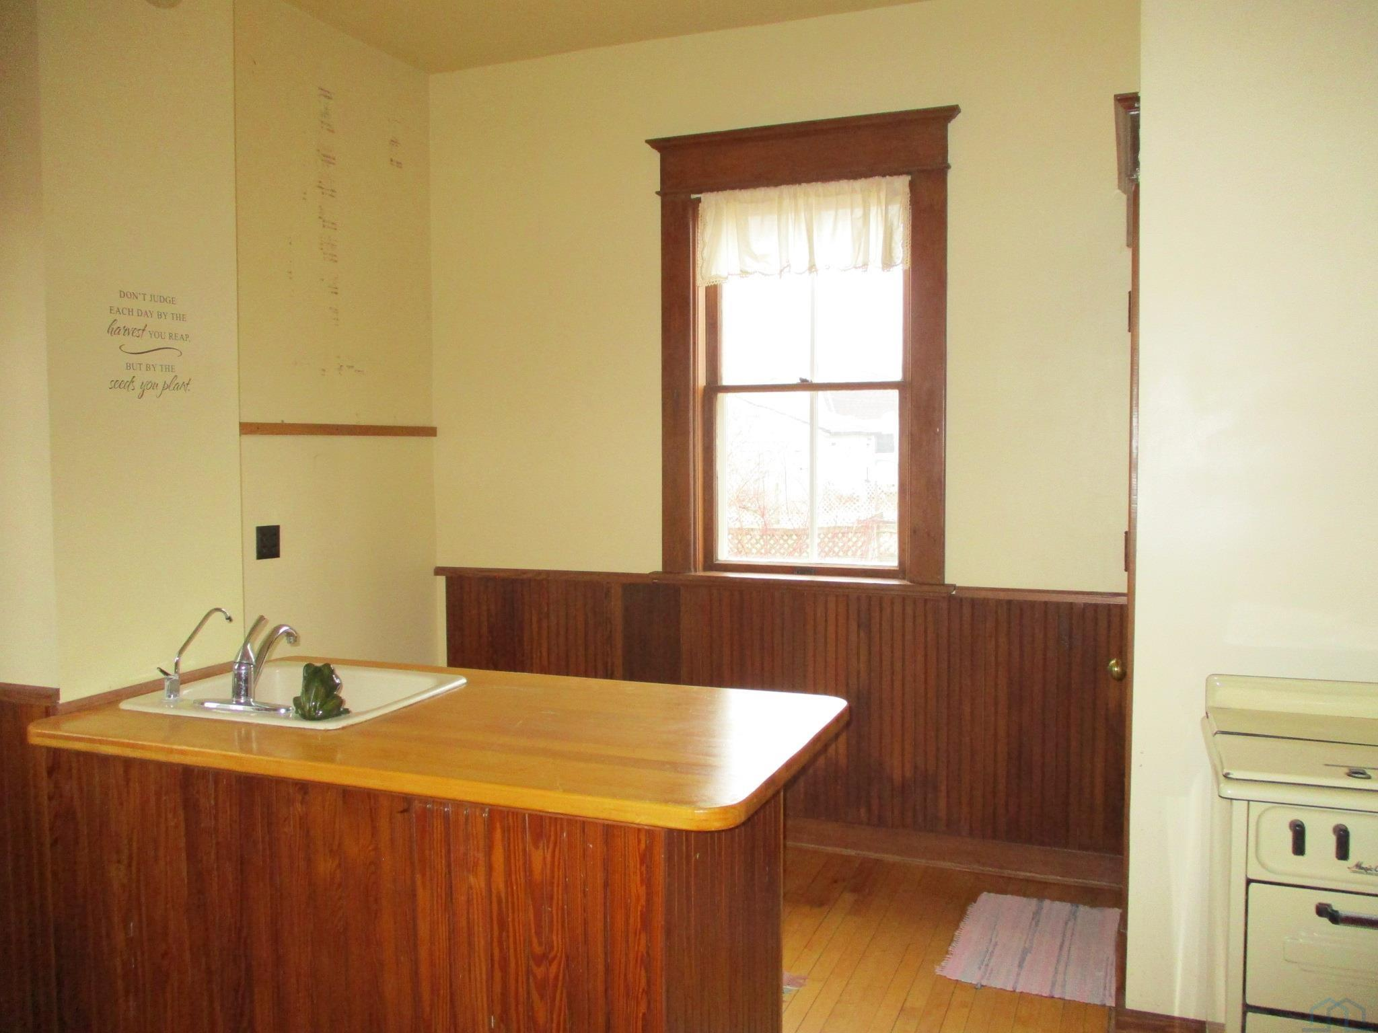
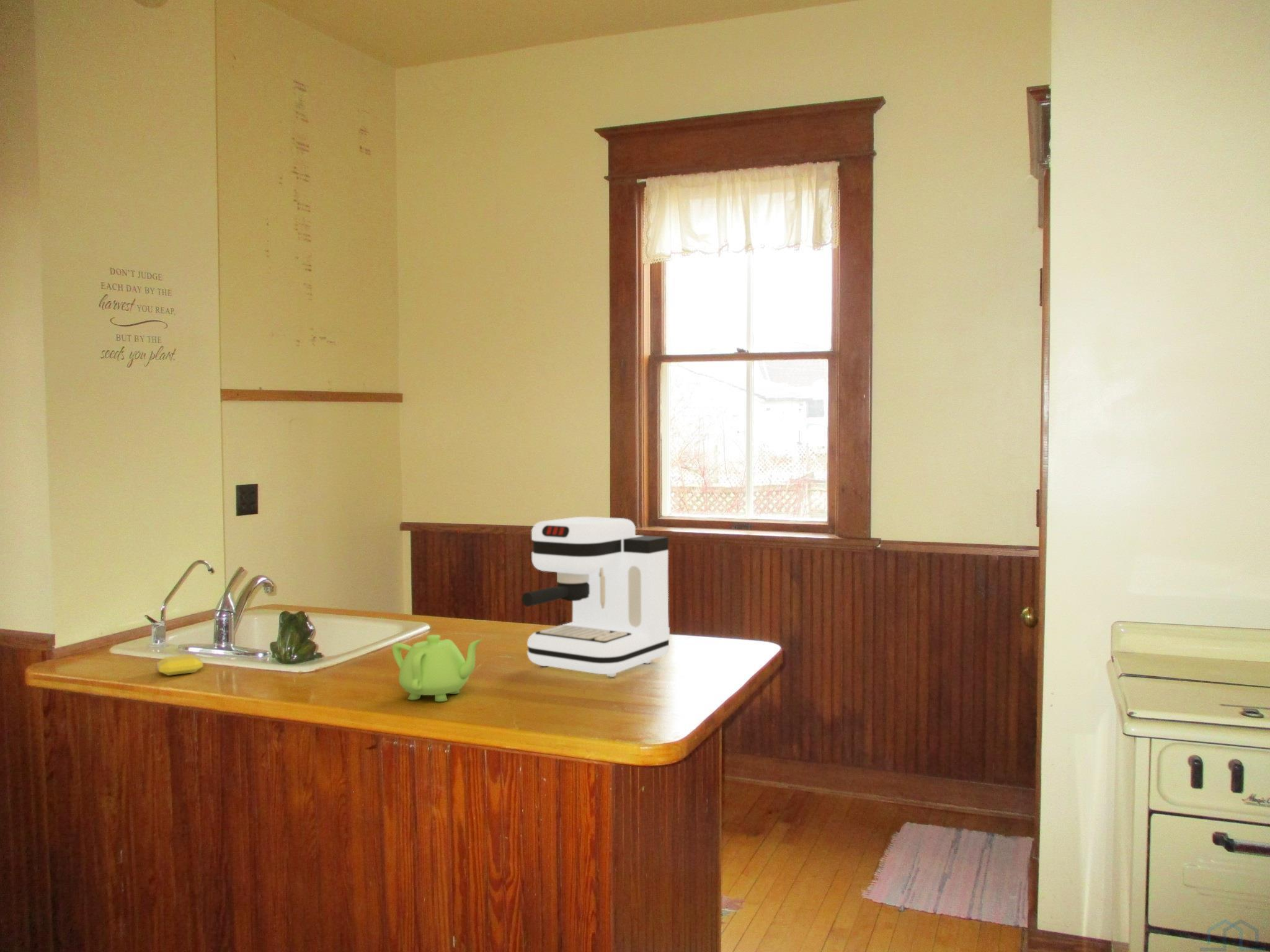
+ soap bar [156,654,203,676]
+ teapot [391,634,484,702]
+ coffee maker [521,516,670,677]
